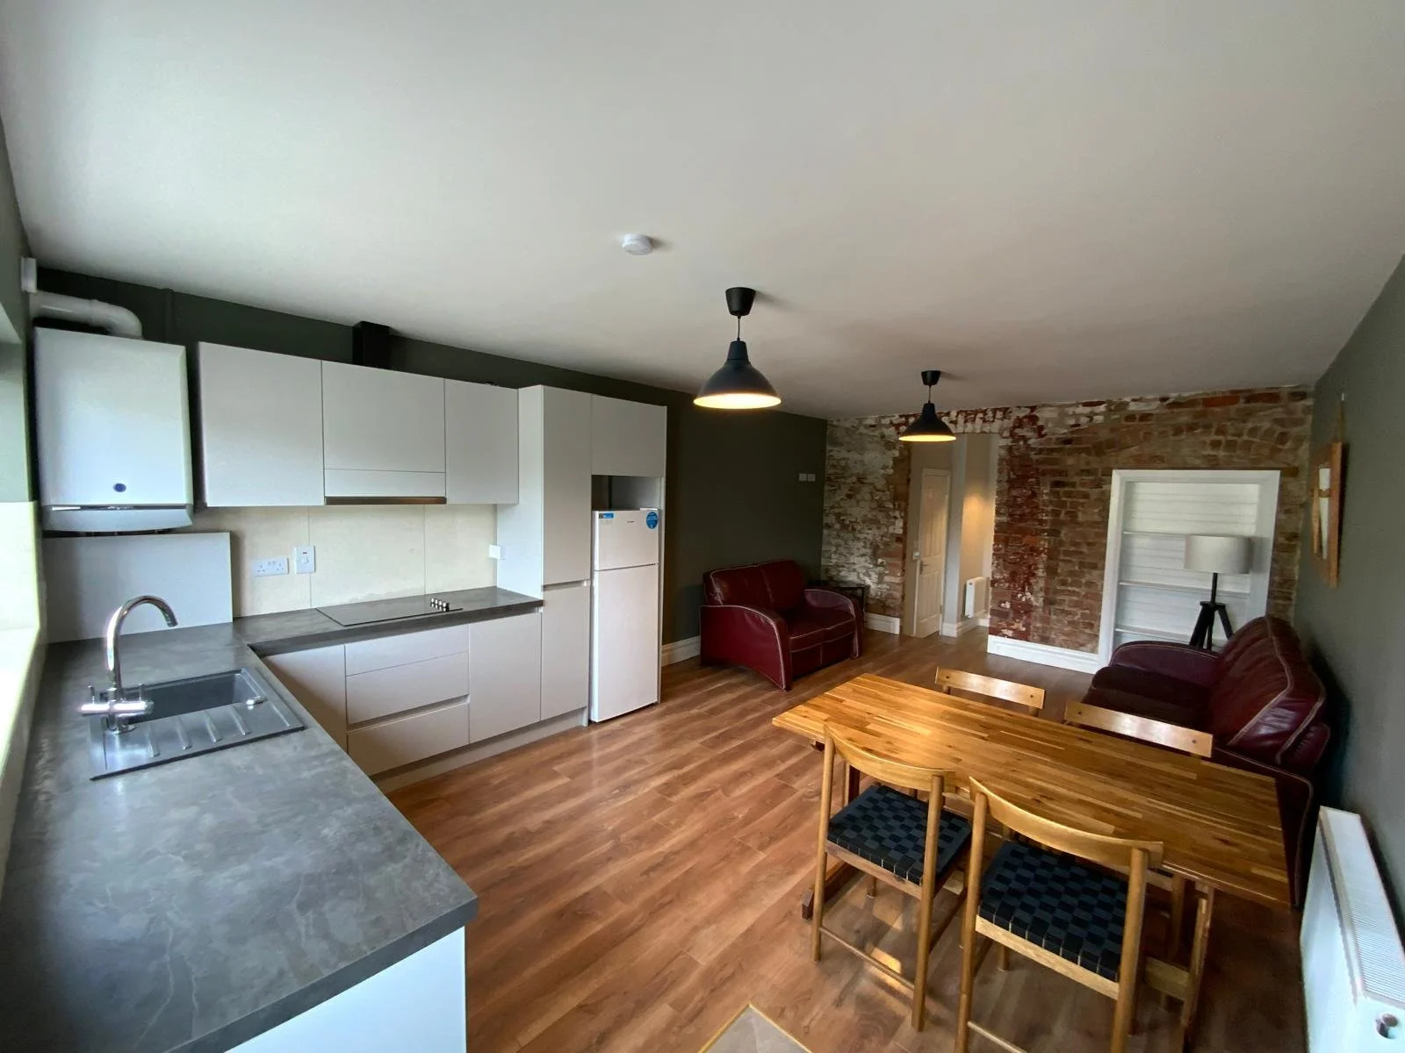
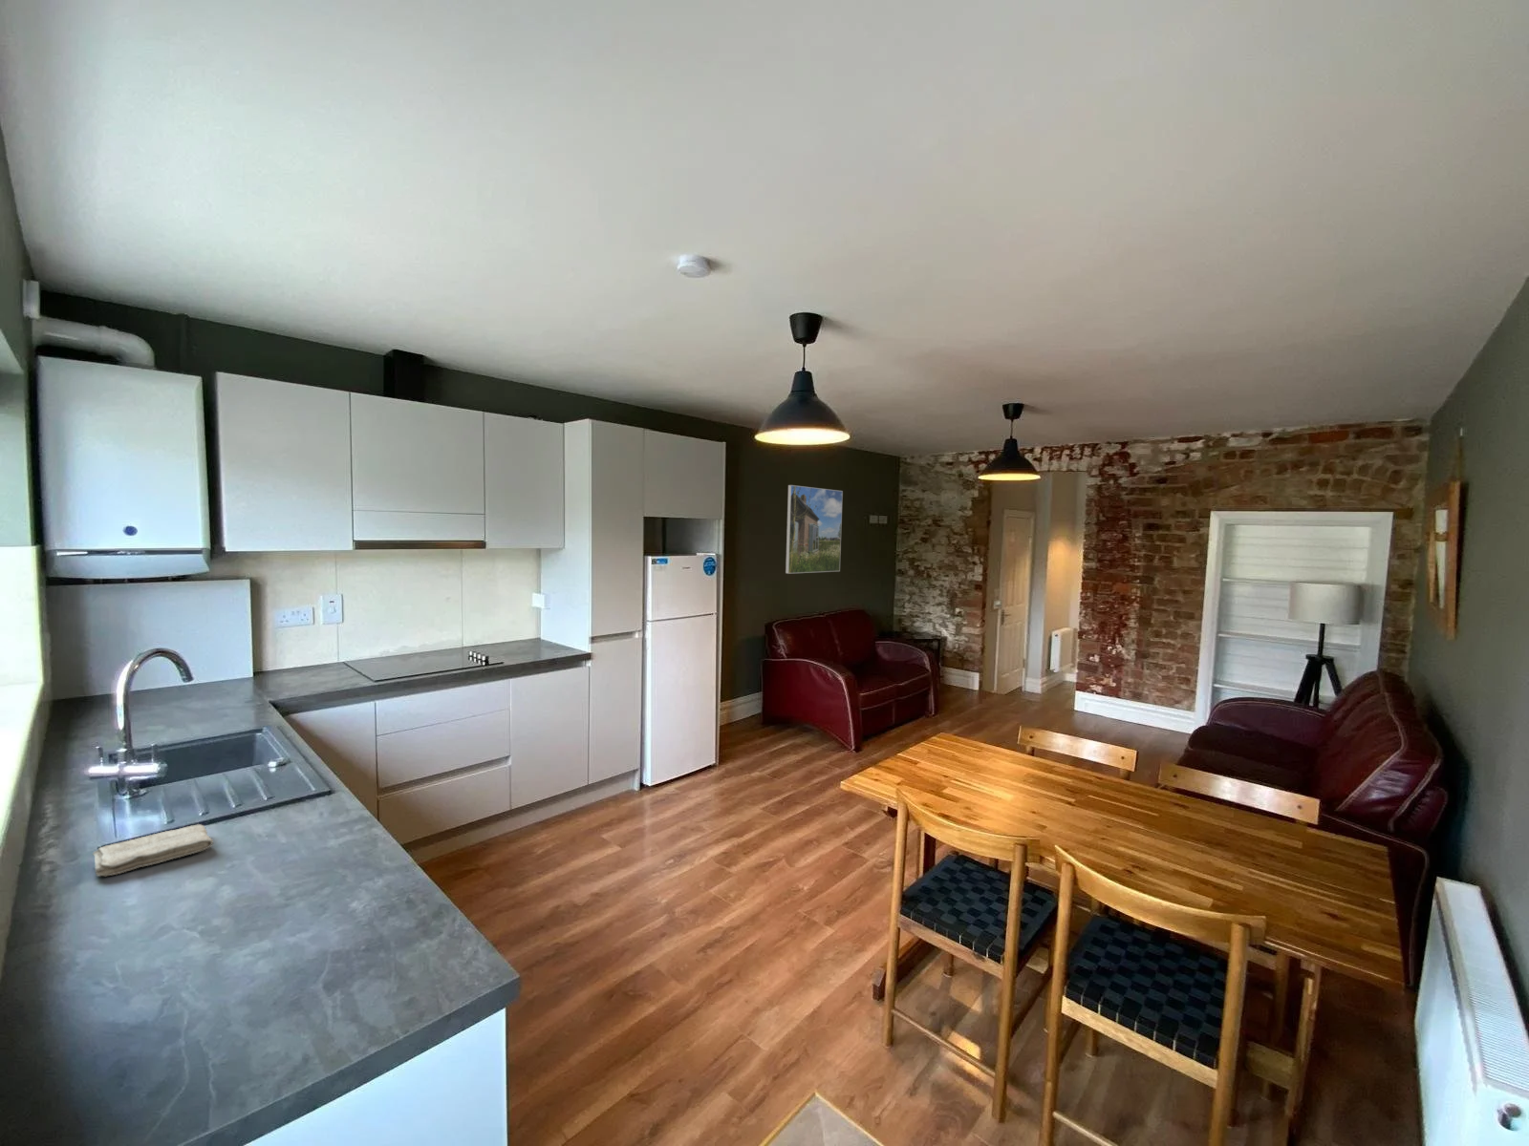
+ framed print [785,484,844,575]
+ washcloth [91,823,214,878]
